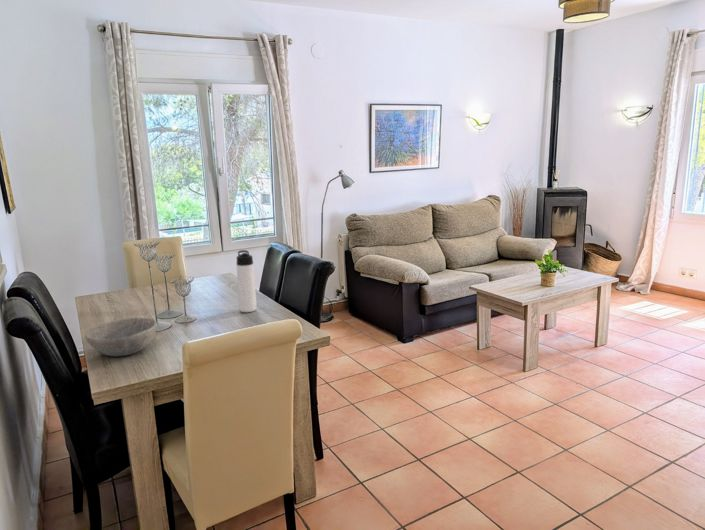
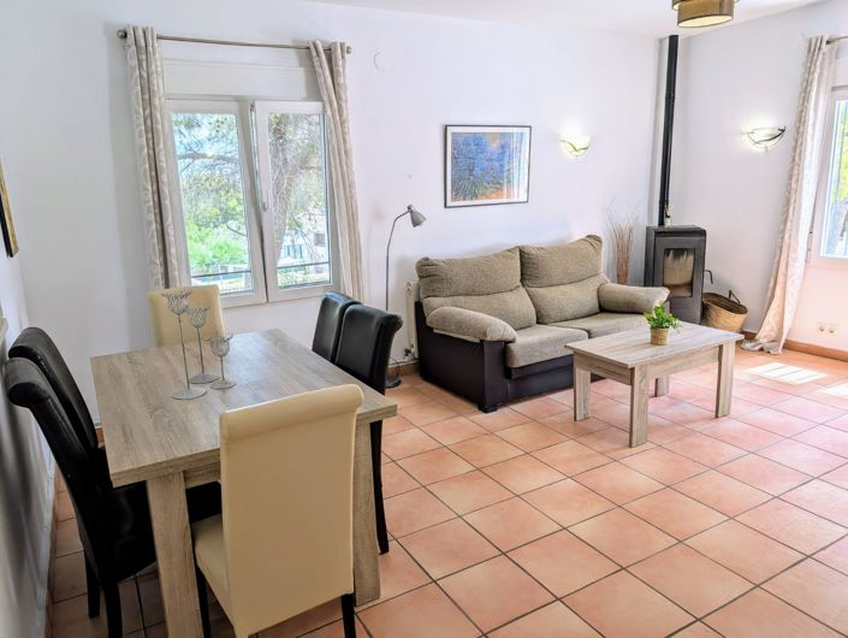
- bowl [84,317,158,357]
- thermos bottle [236,249,257,313]
